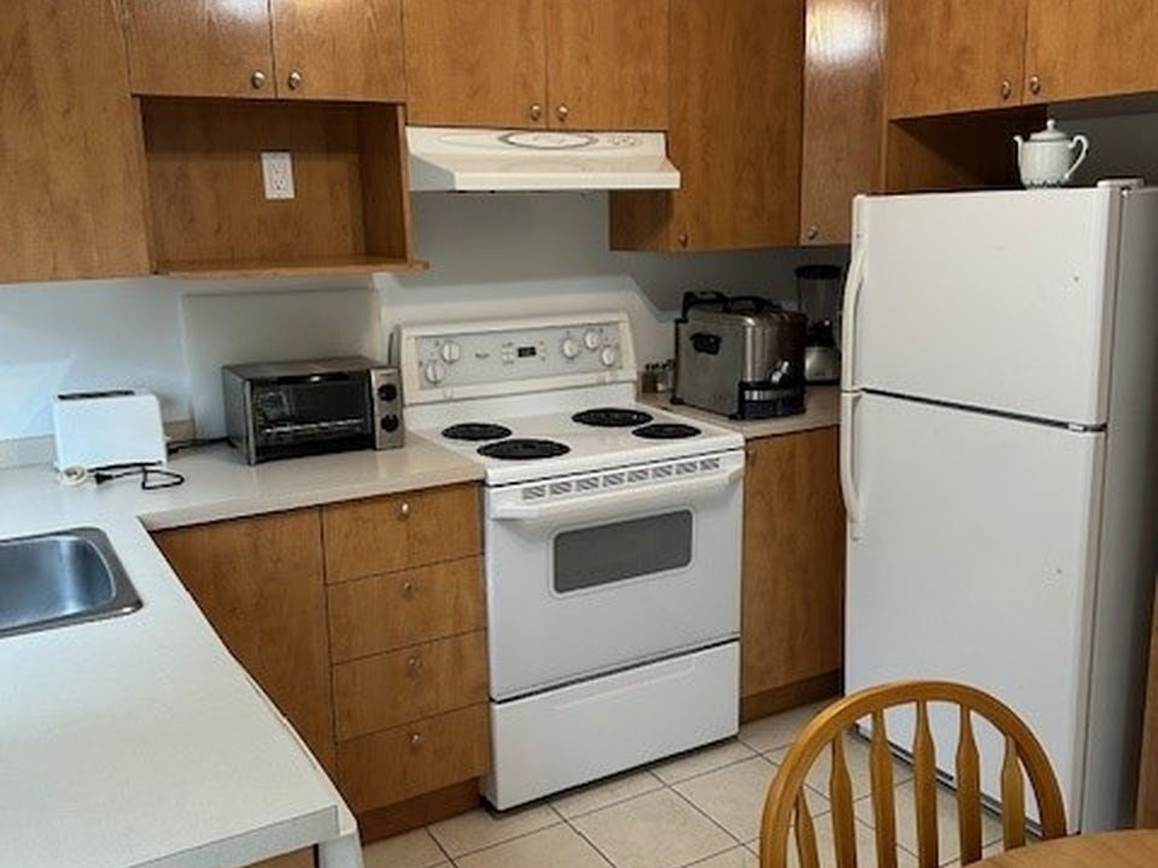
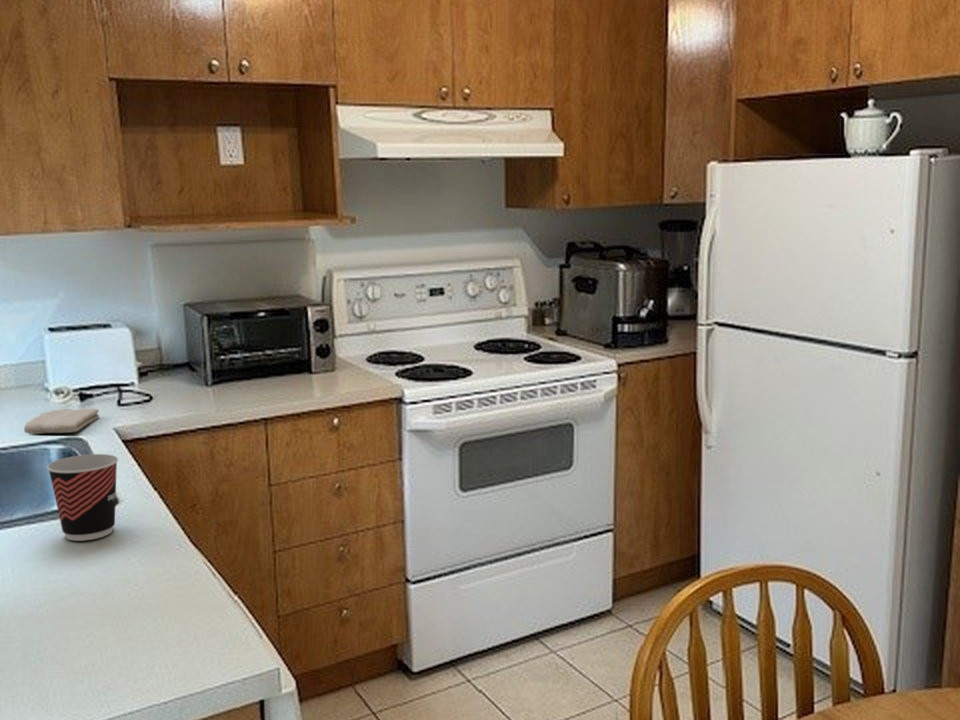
+ washcloth [23,408,100,435]
+ cup [46,453,119,542]
